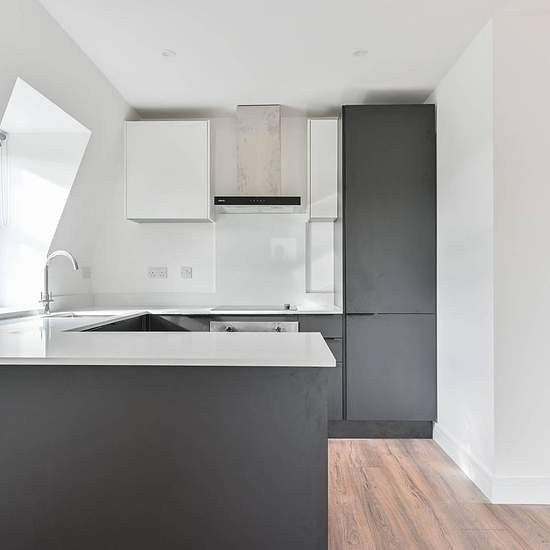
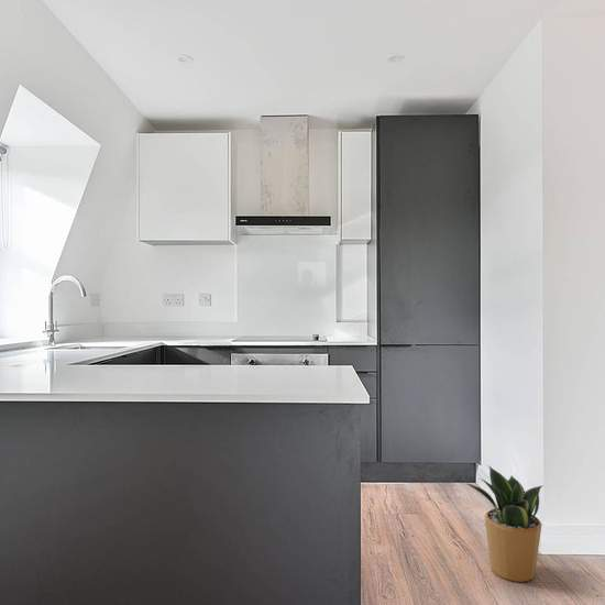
+ potted plant [466,464,544,583]
